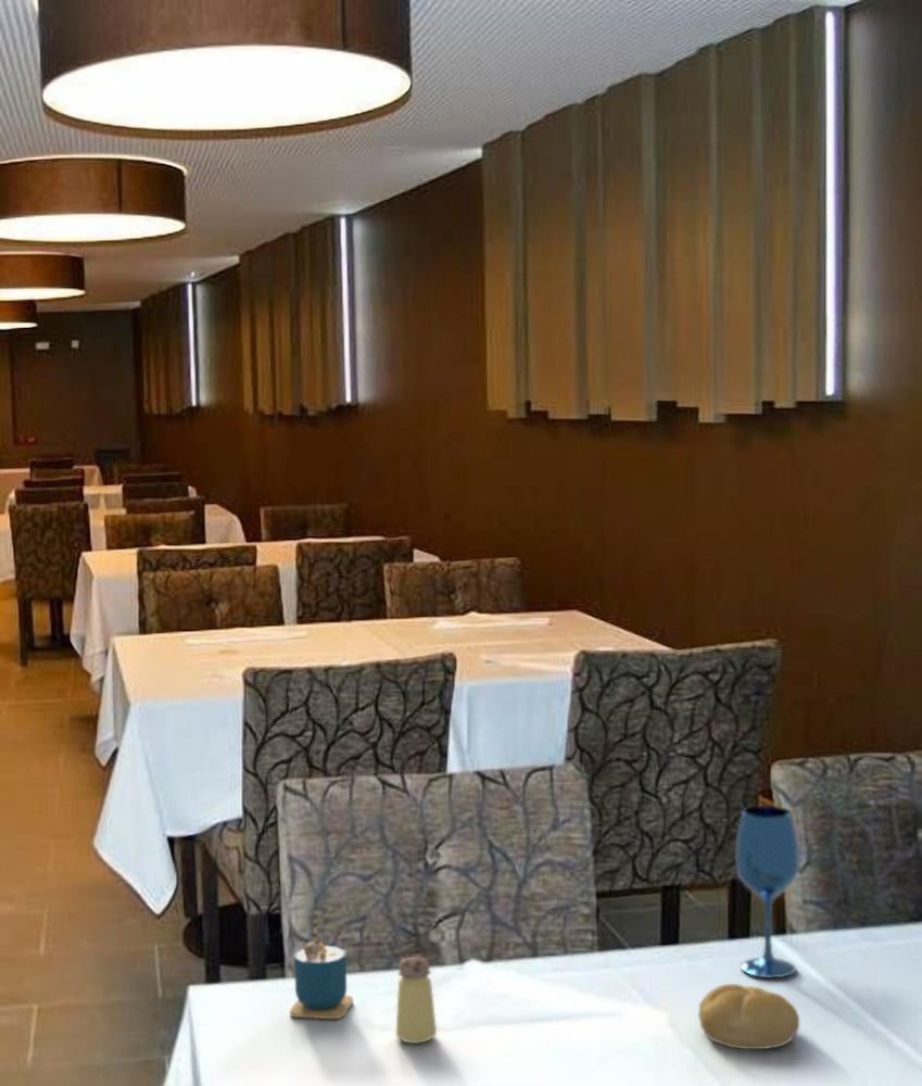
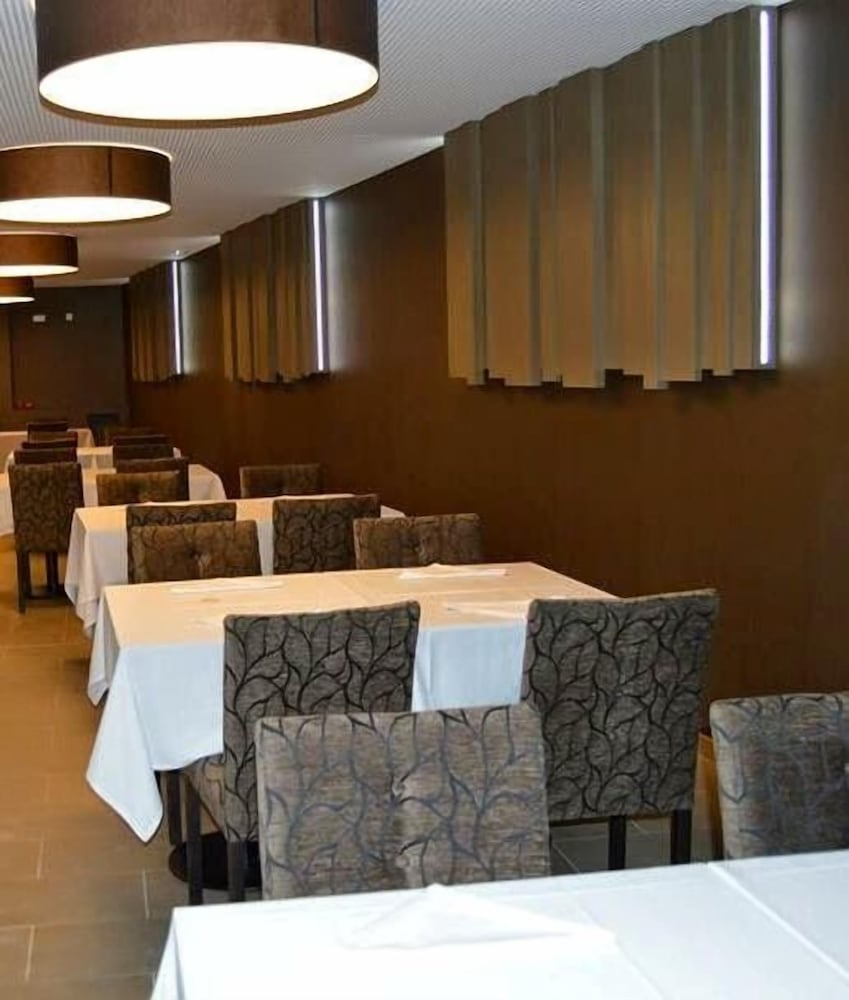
- bread roll [697,983,800,1050]
- cup [289,910,354,1020]
- wineglass [734,805,800,978]
- saltshaker [395,956,438,1045]
